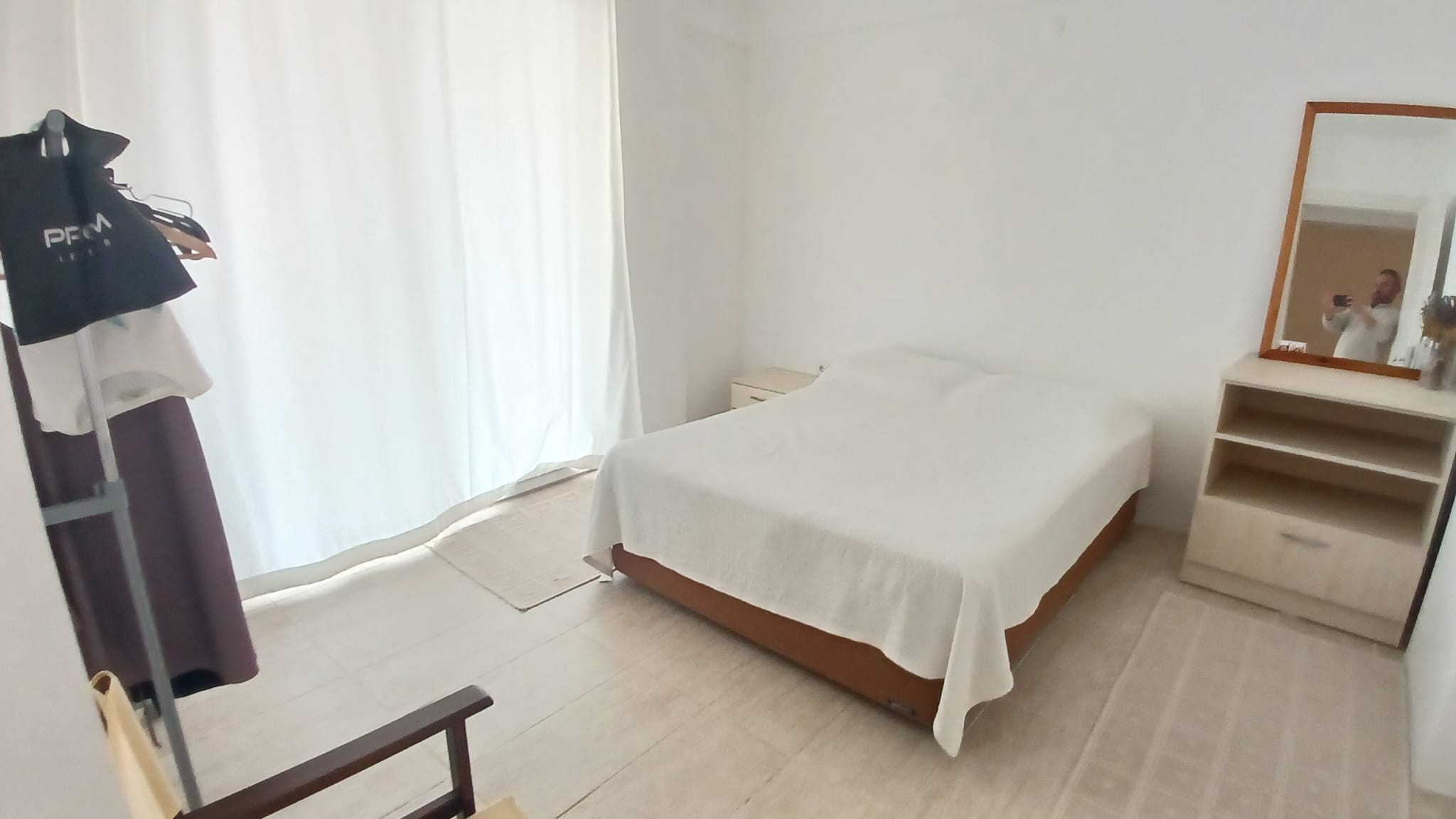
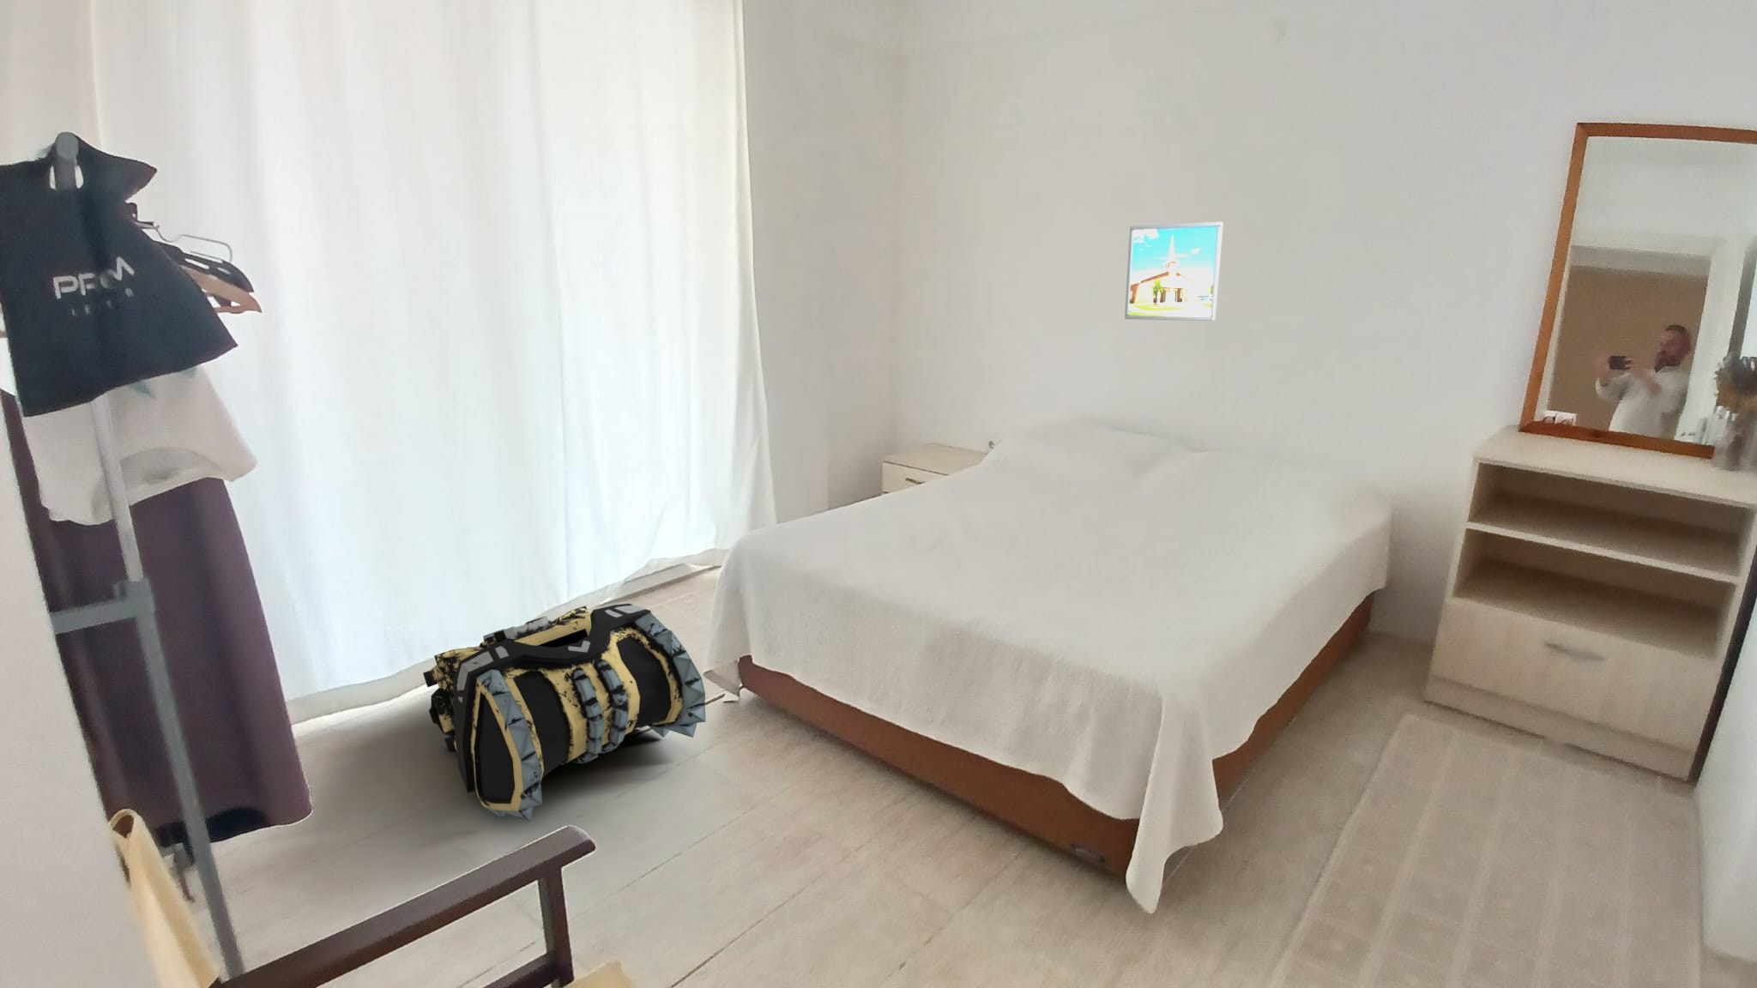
+ treasure chest [422,603,707,823]
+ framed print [1123,221,1225,322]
